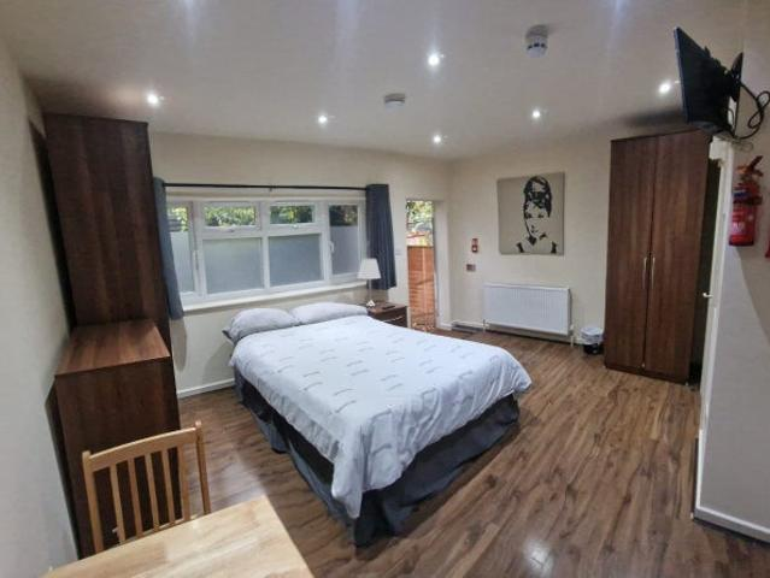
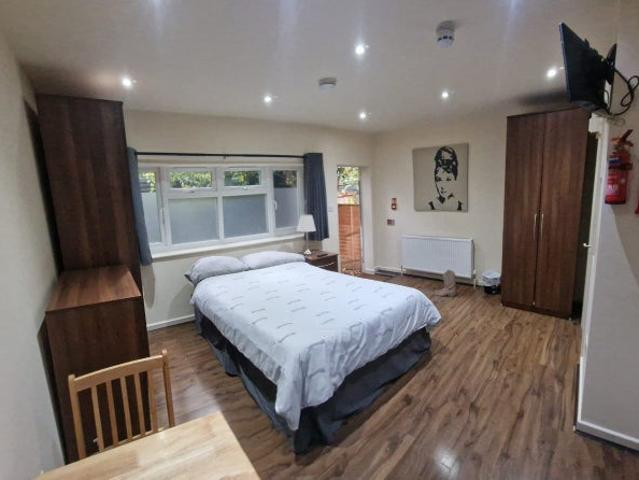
+ boots [433,268,457,298]
